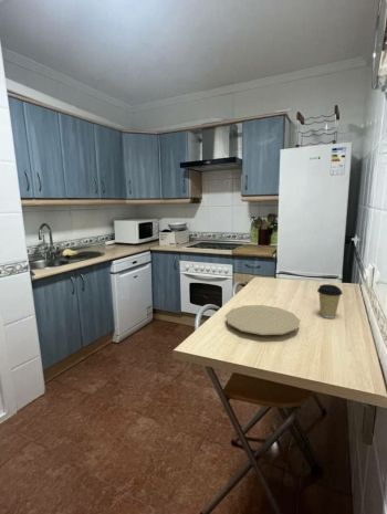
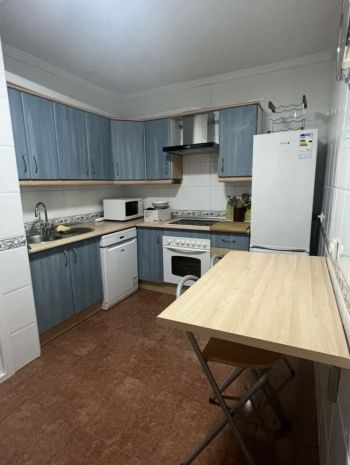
- plate [224,304,301,336]
- coffee cup [316,283,344,319]
